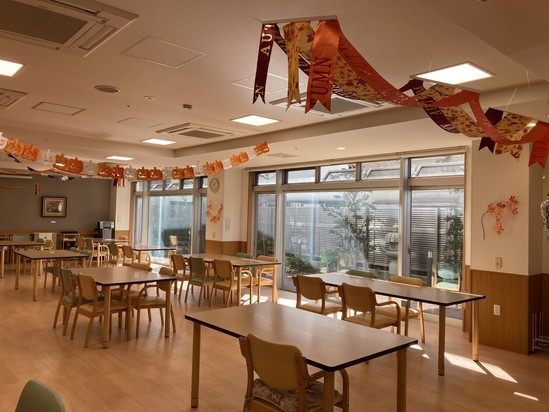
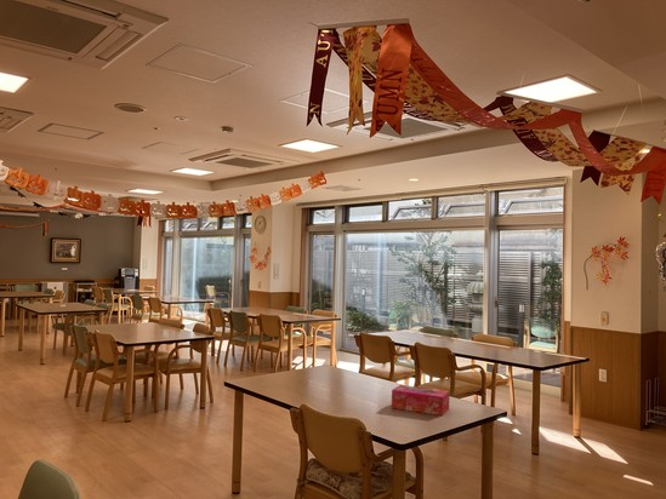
+ tissue box [391,384,450,417]
